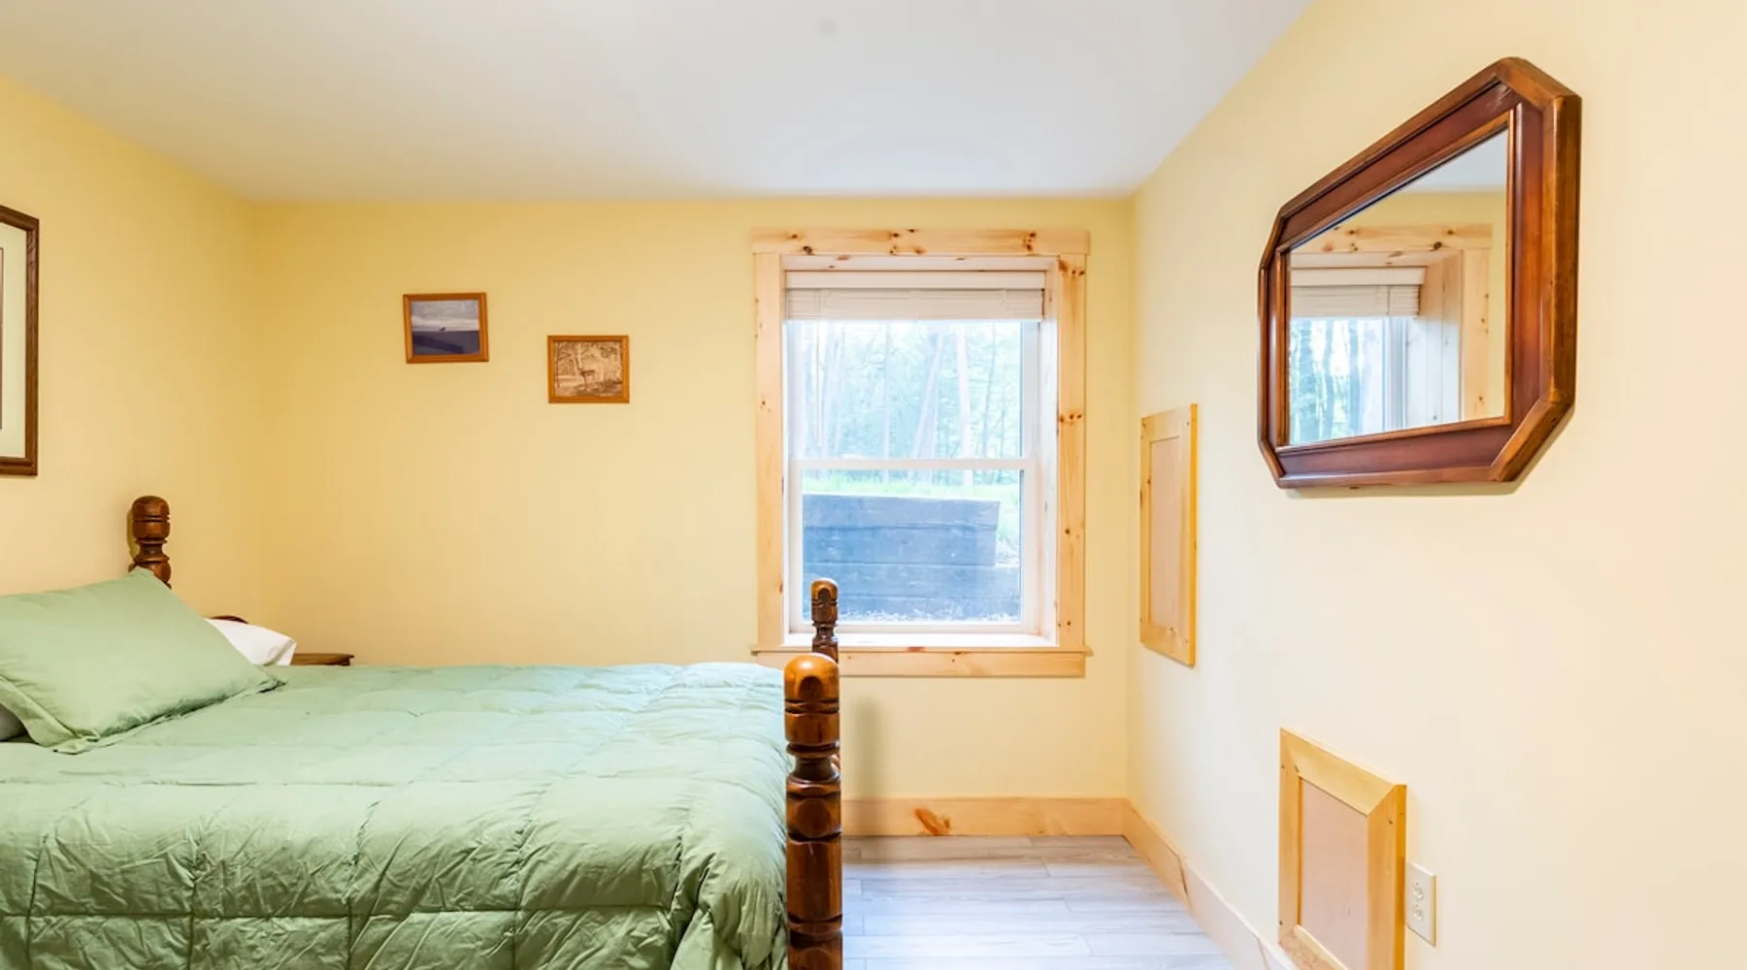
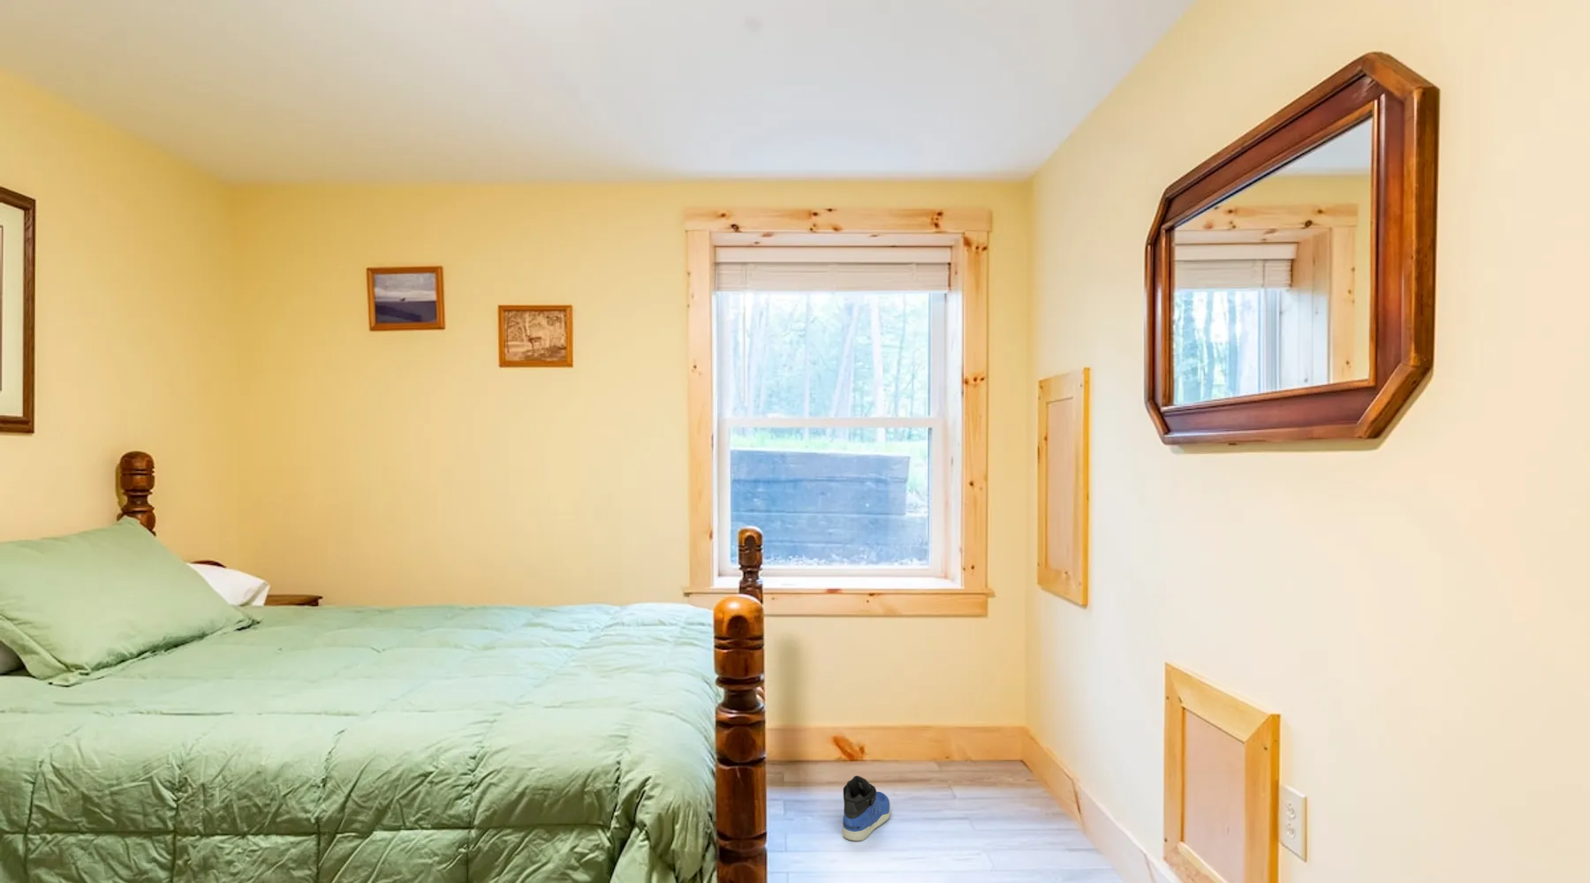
+ sneaker [842,775,892,843]
